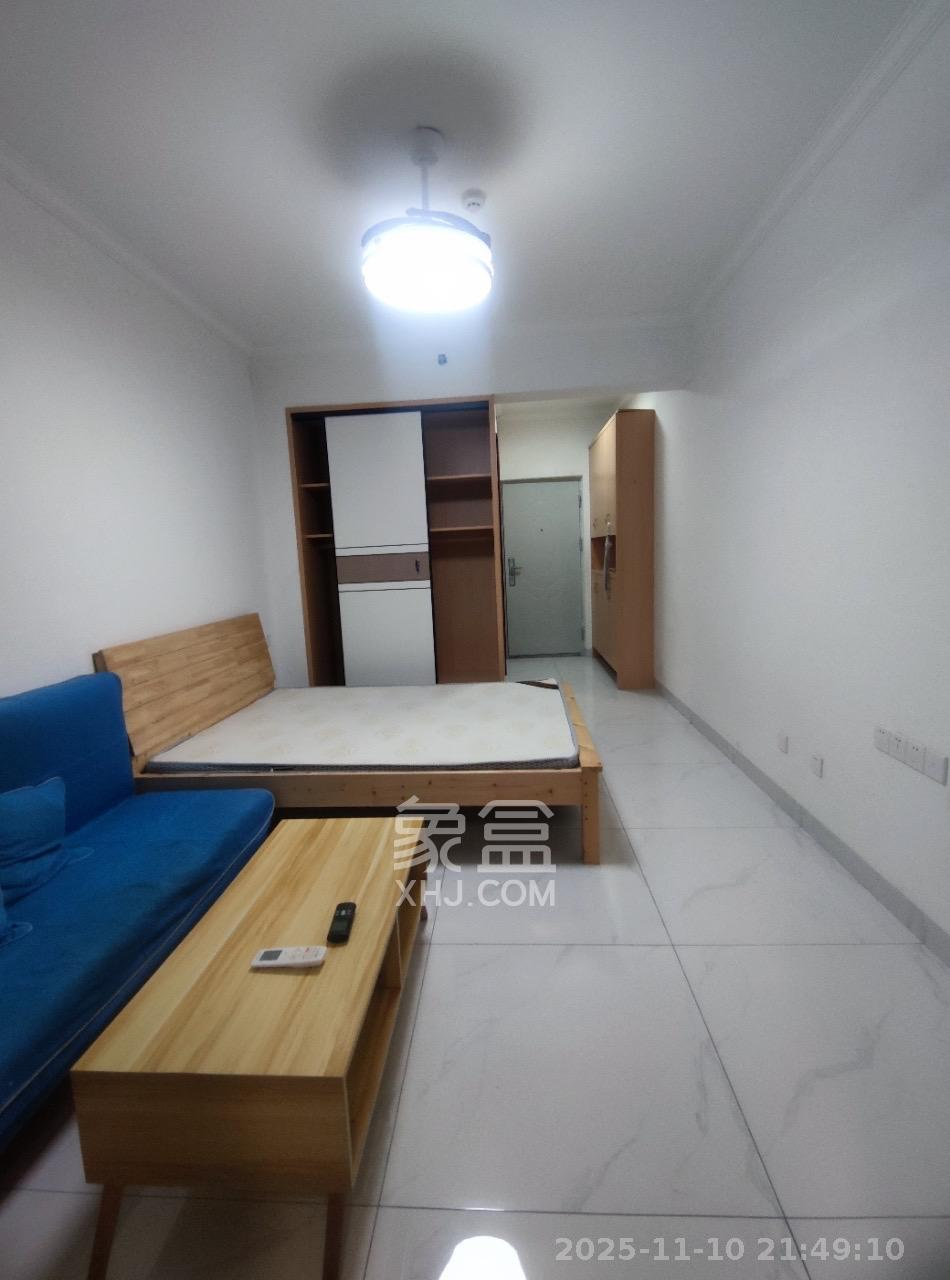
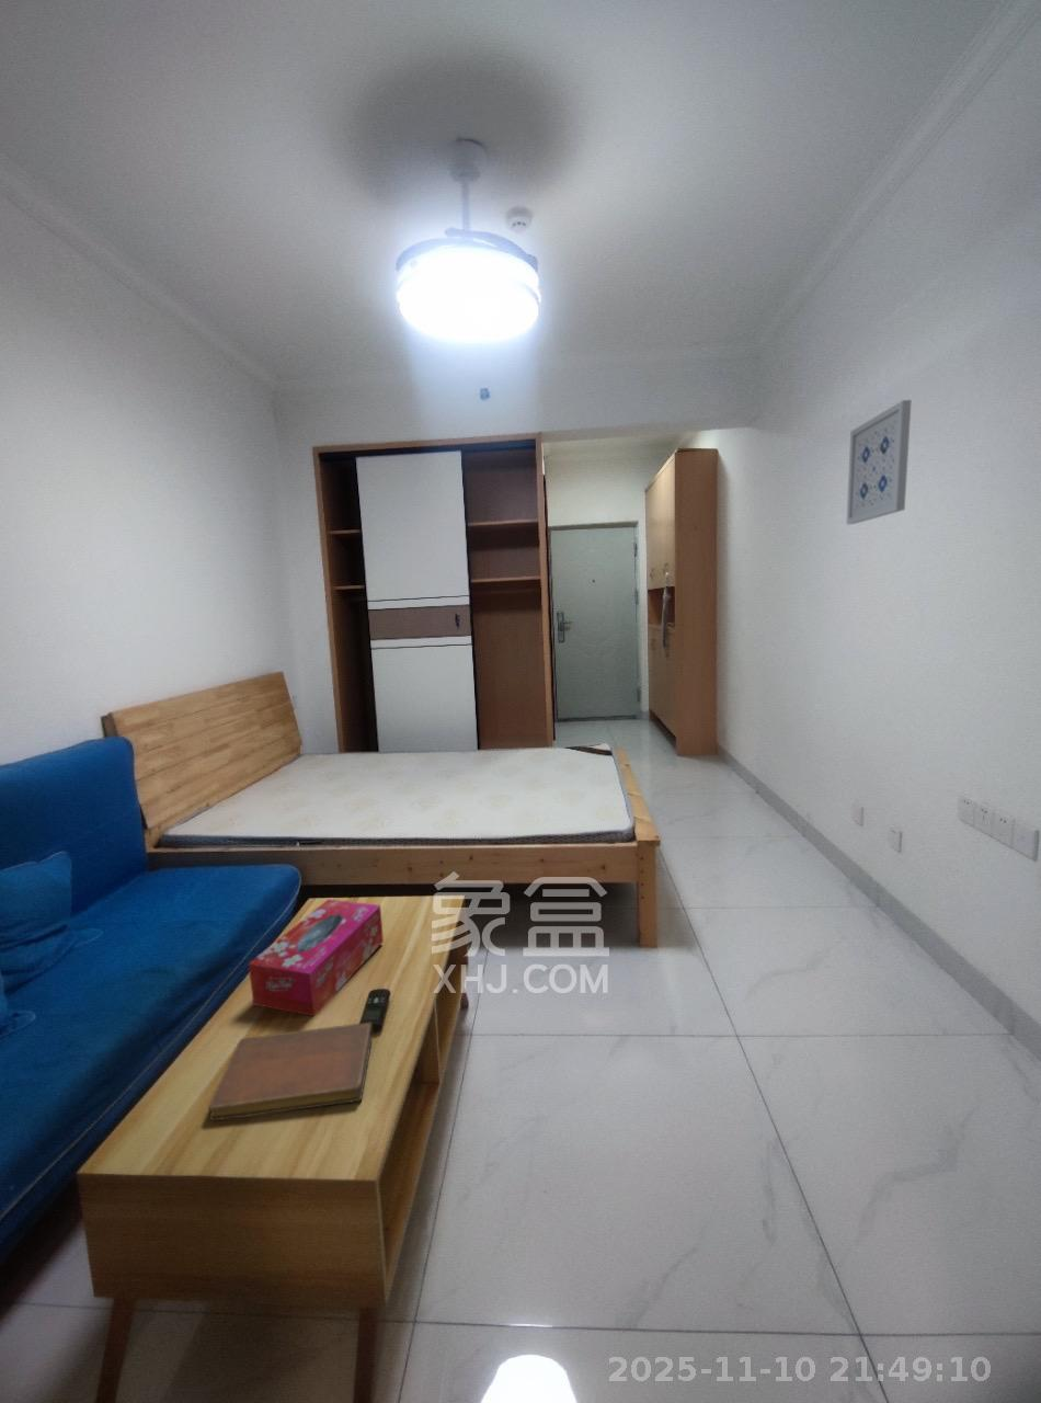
+ notebook [207,1022,374,1121]
+ wall art [845,399,913,526]
+ tissue box [248,898,385,1017]
